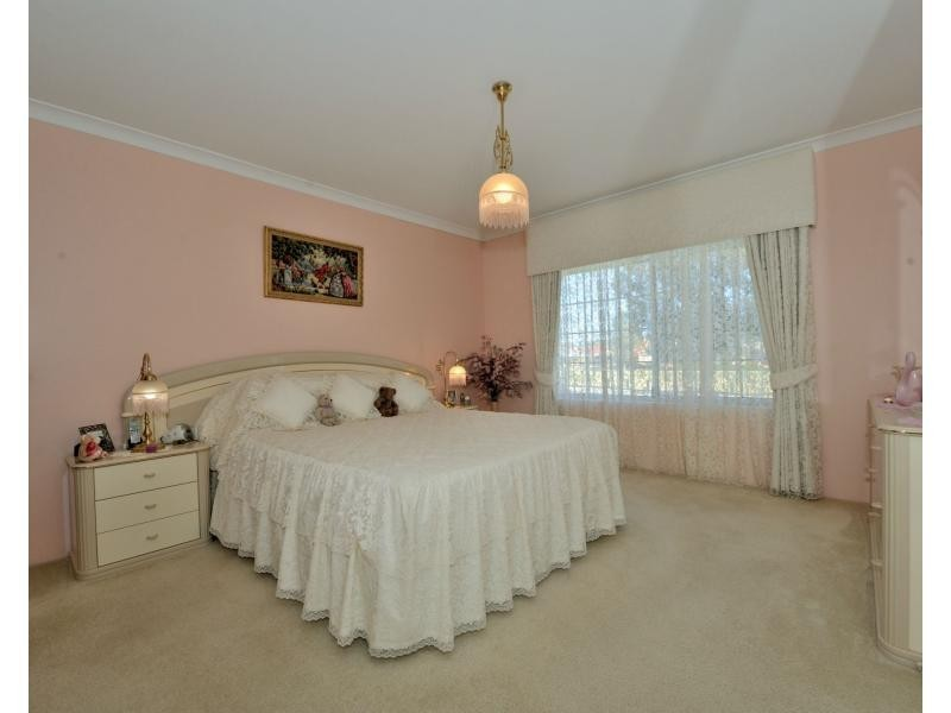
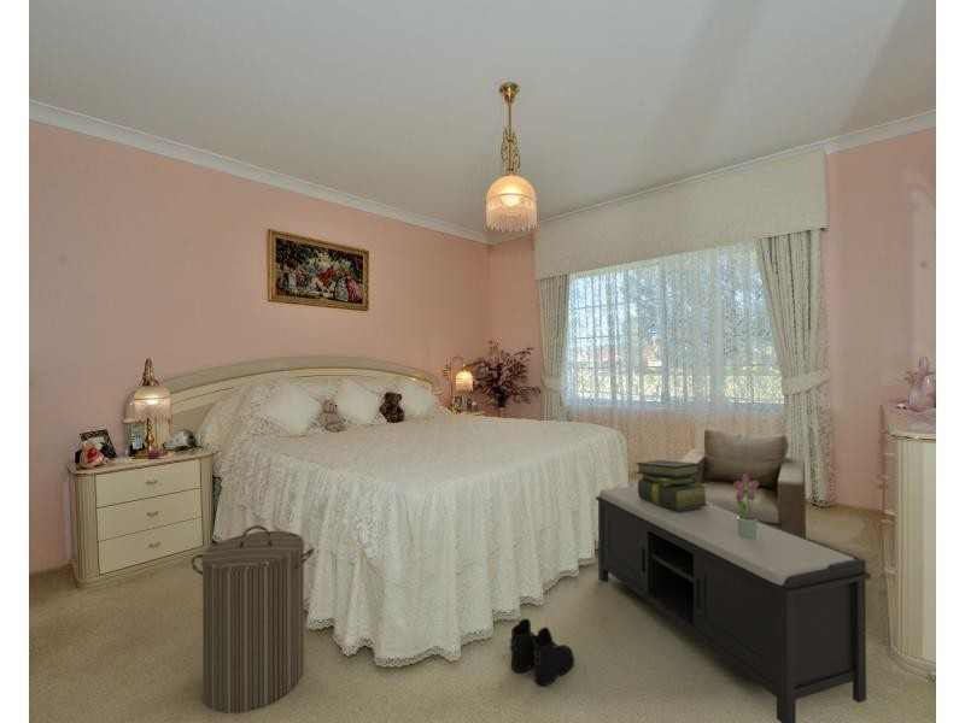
+ armchair [679,427,807,539]
+ boots [509,617,575,687]
+ bench [595,483,872,723]
+ laundry hamper [189,524,315,715]
+ stack of books [634,459,709,511]
+ potted flower [733,474,759,540]
